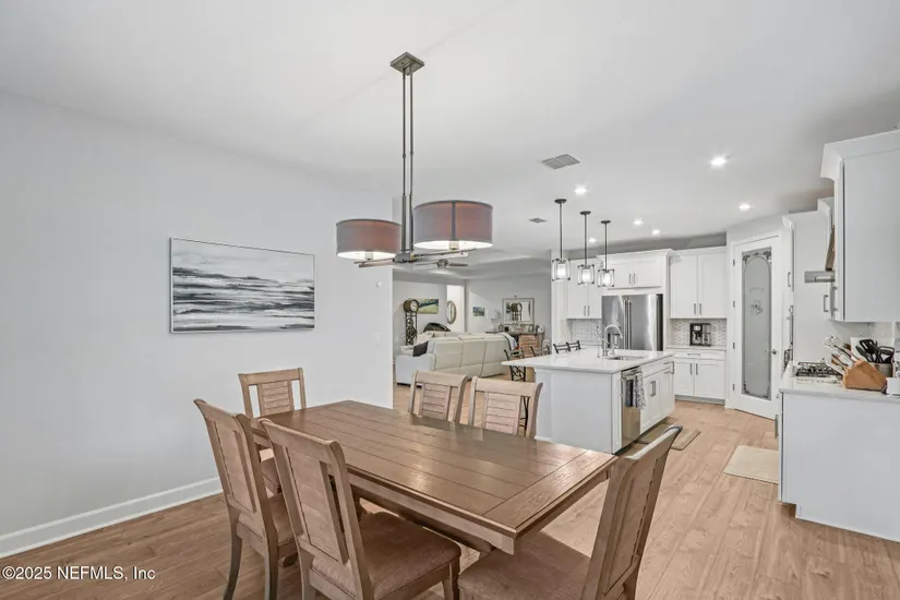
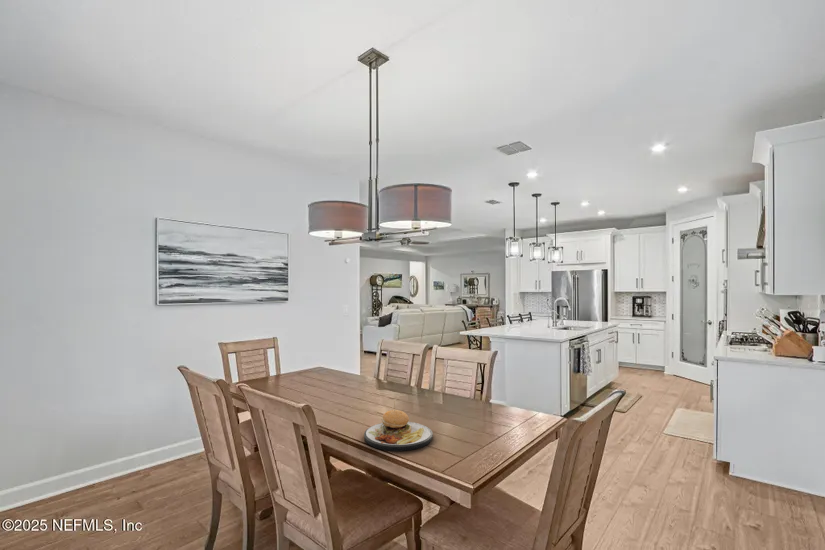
+ plate [363,402,434,452]
